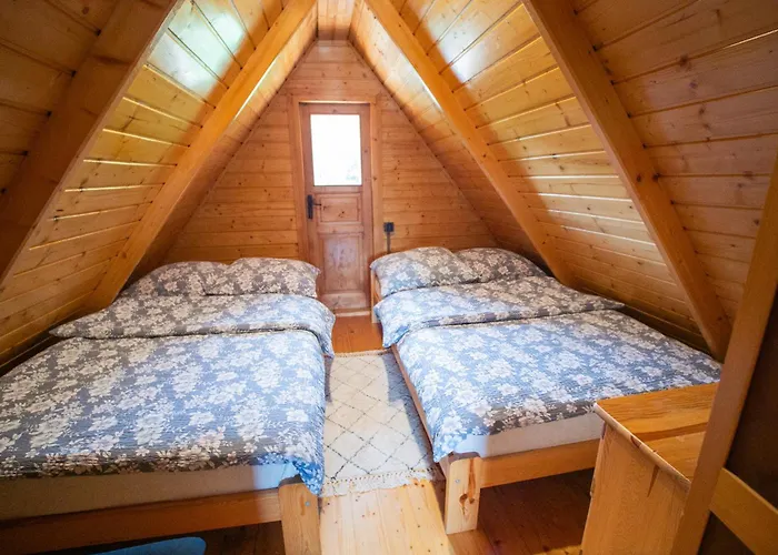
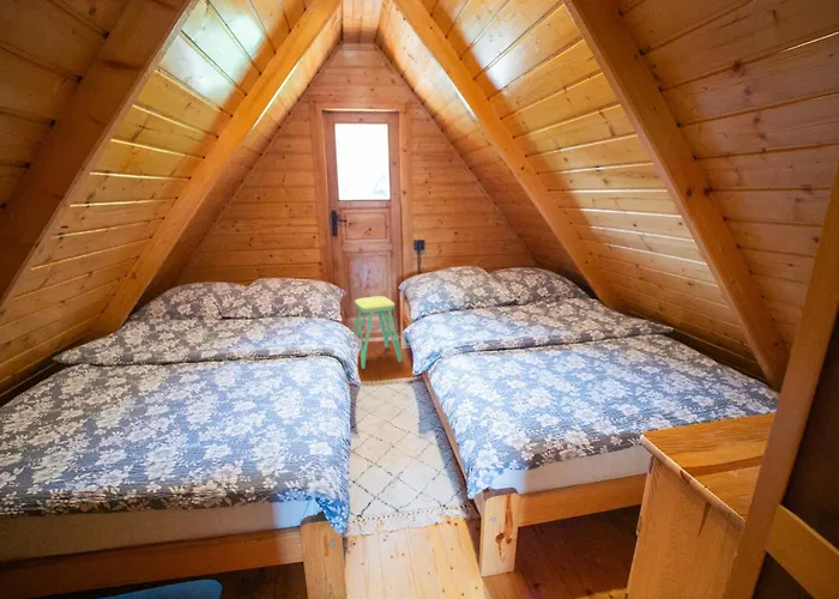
+ stool [351,295,403,370]
